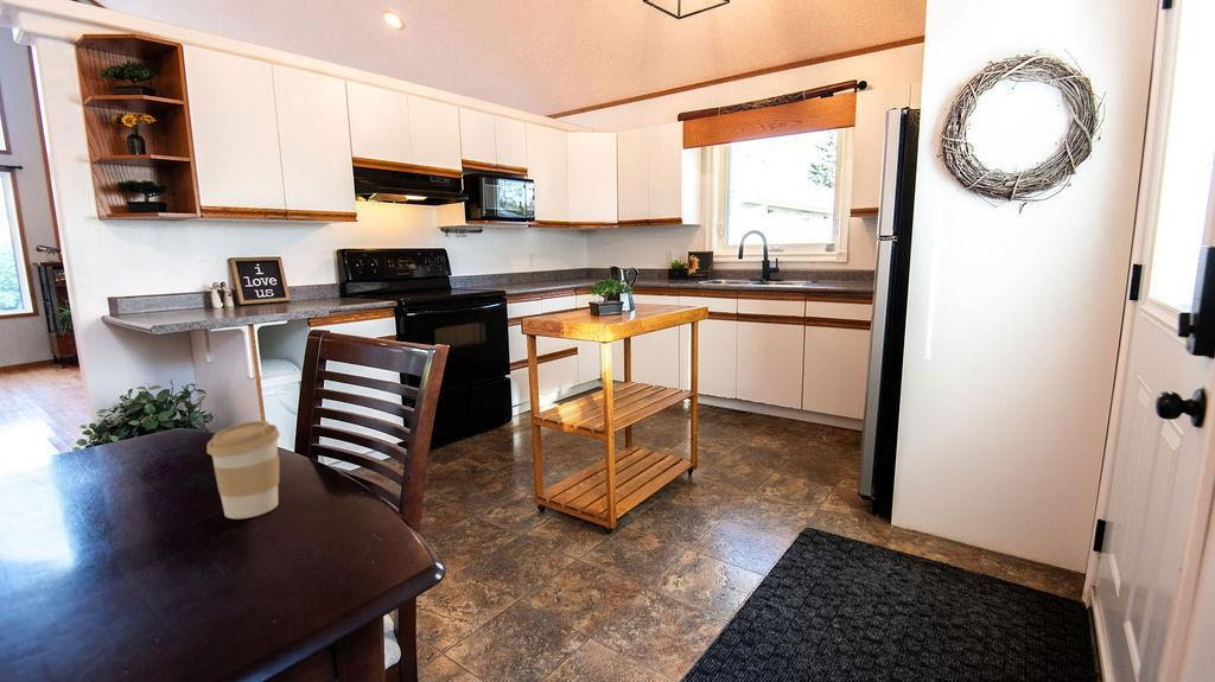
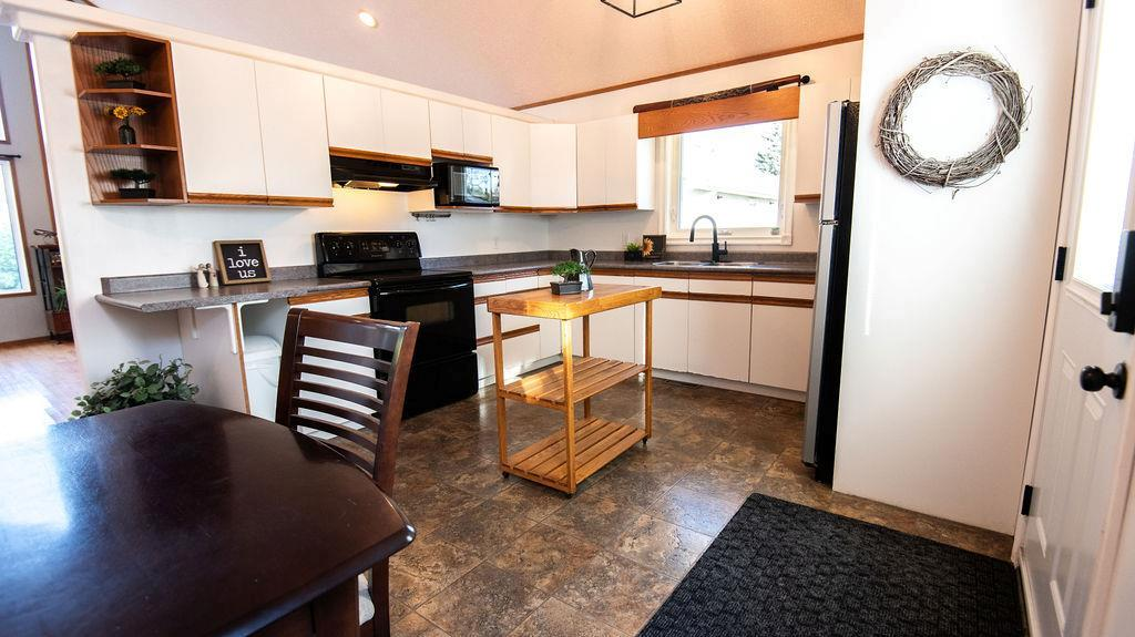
- coffee cup [206,420,281,520]
